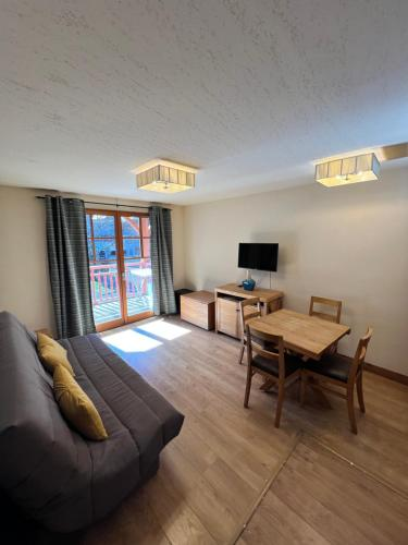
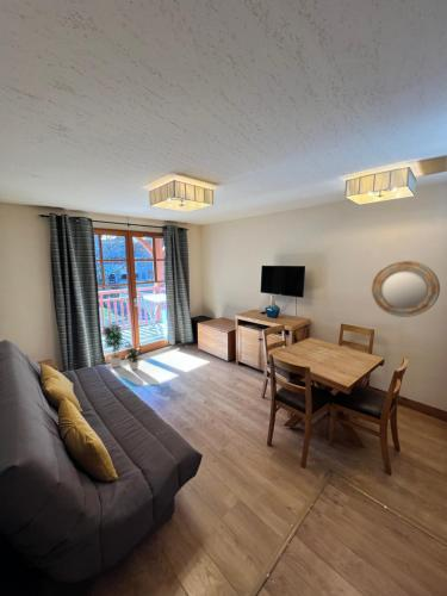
+ potted plant [100,323,145,371]
+ home mirror [370,260,441,318]
